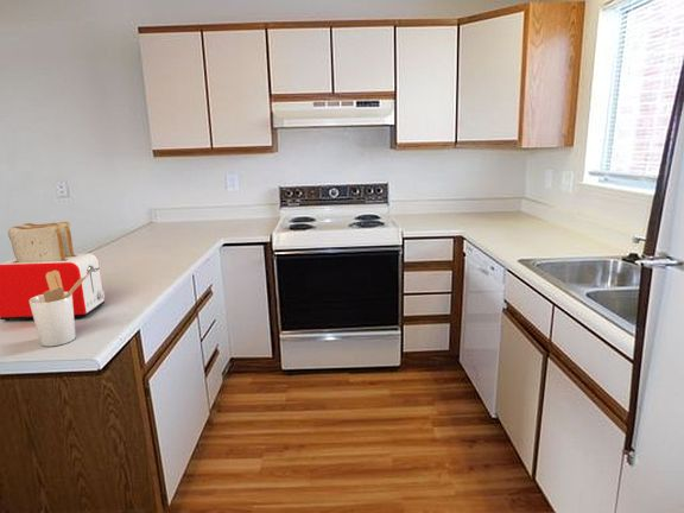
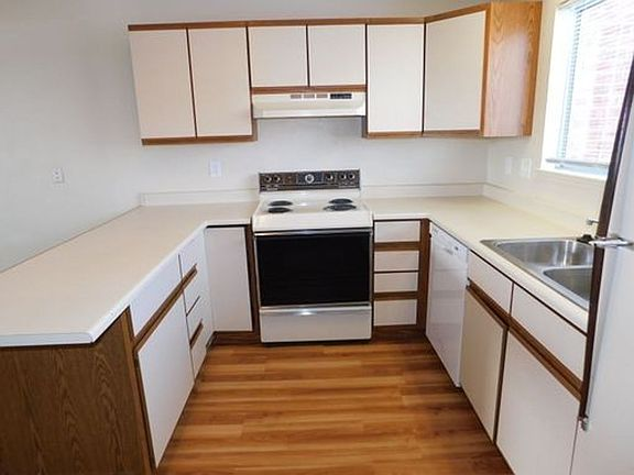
- utensil holder [28,271,90,348]
- toaster [0,221,106,322]
